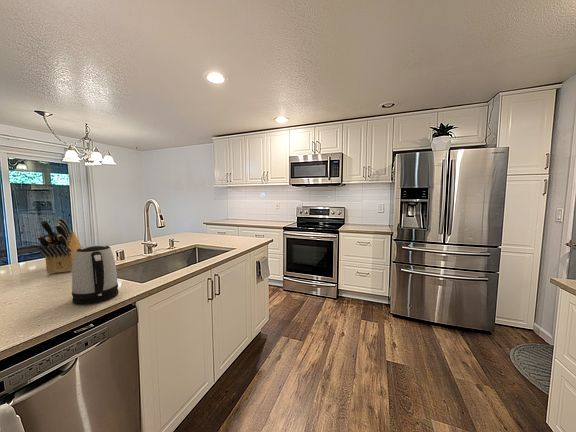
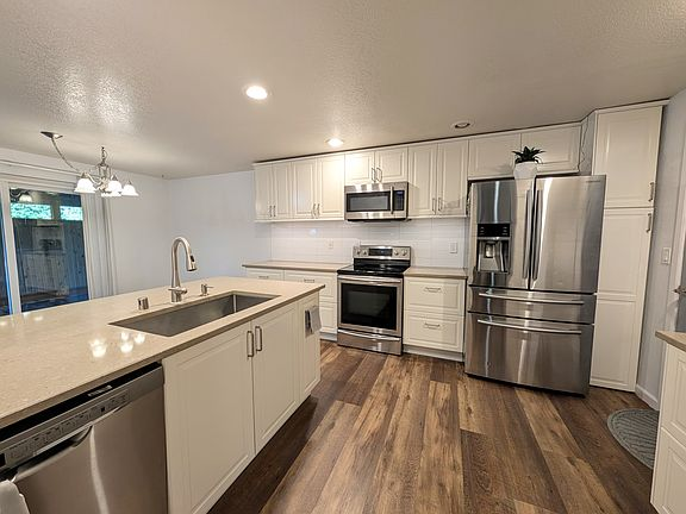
- kettle [71,244,120,306]
- knife block [36,216,83,275]
